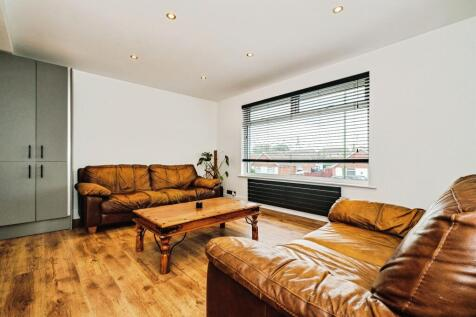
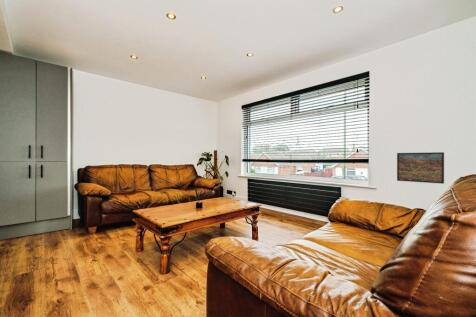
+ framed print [396,151,445,185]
